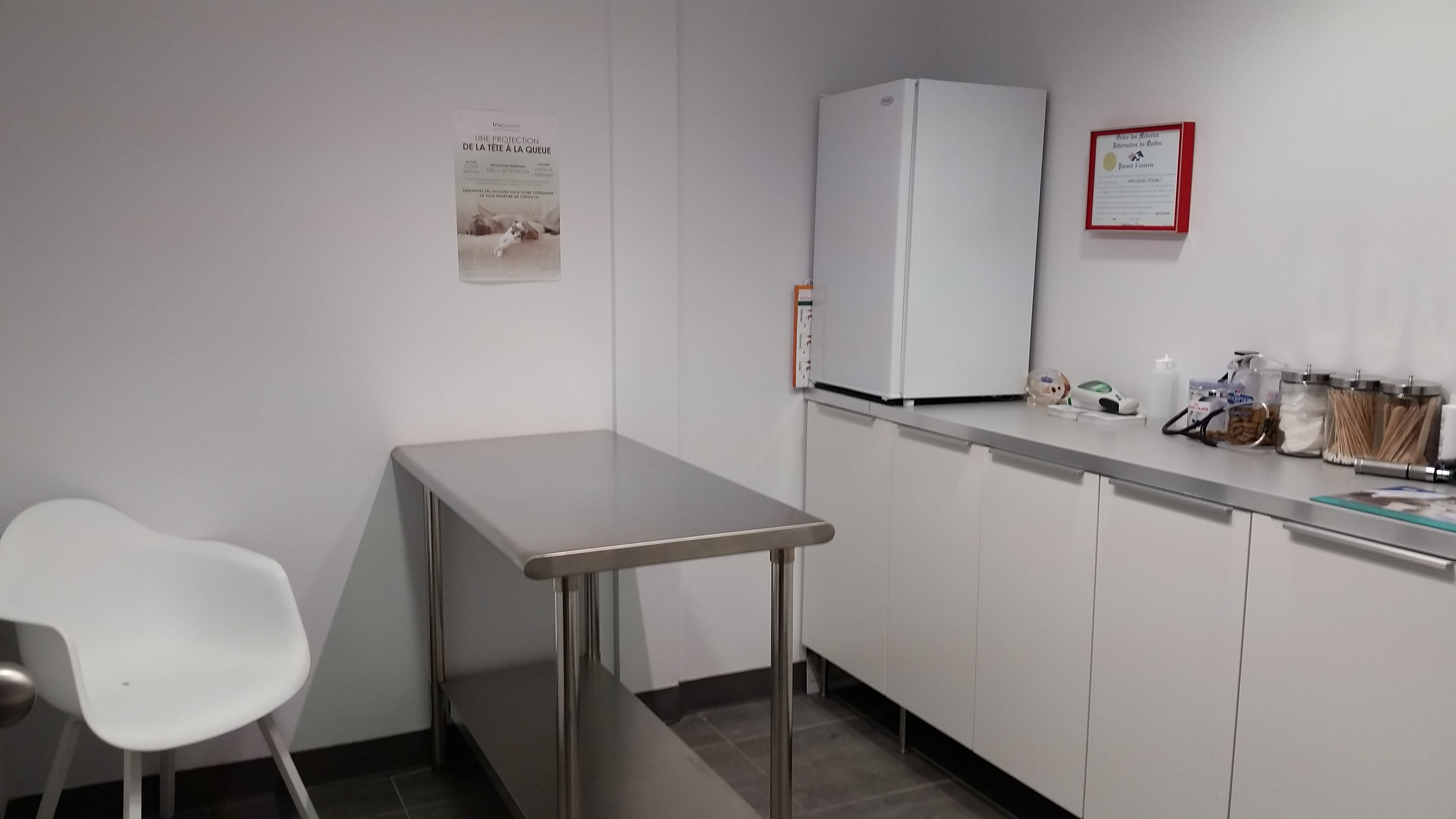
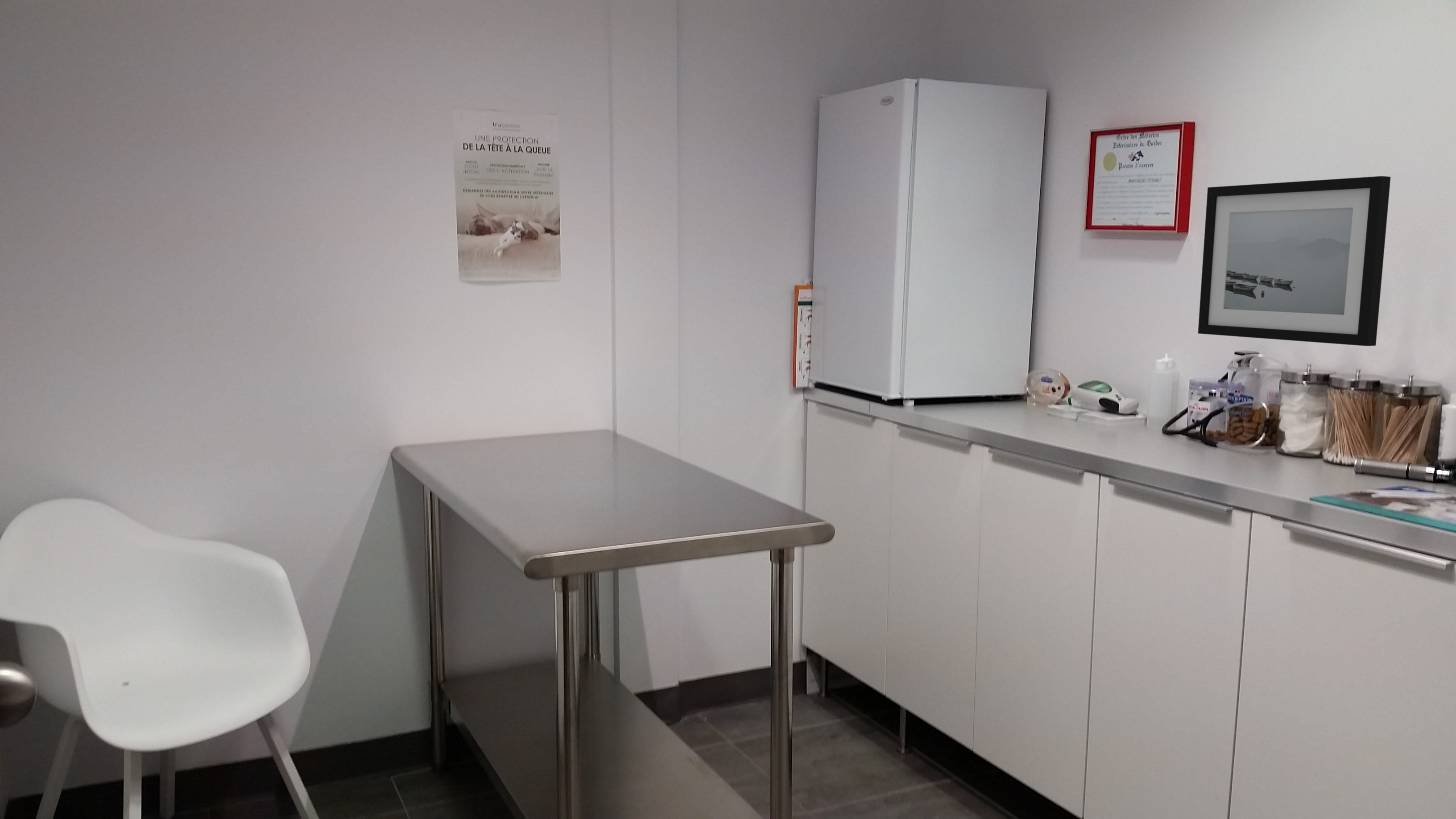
+ wall art [1197,176,1391,347]
